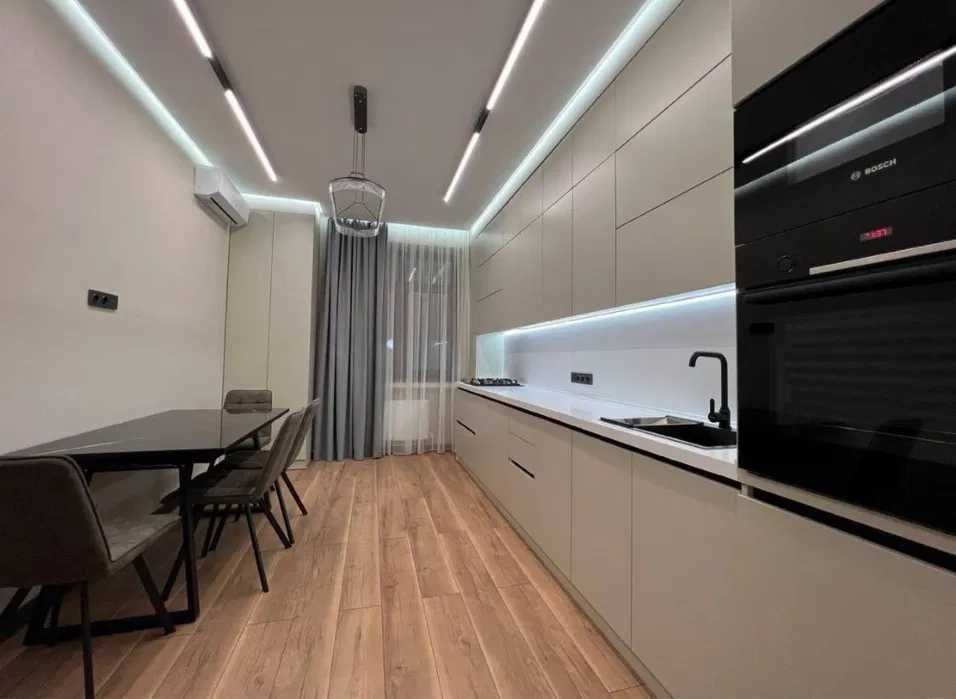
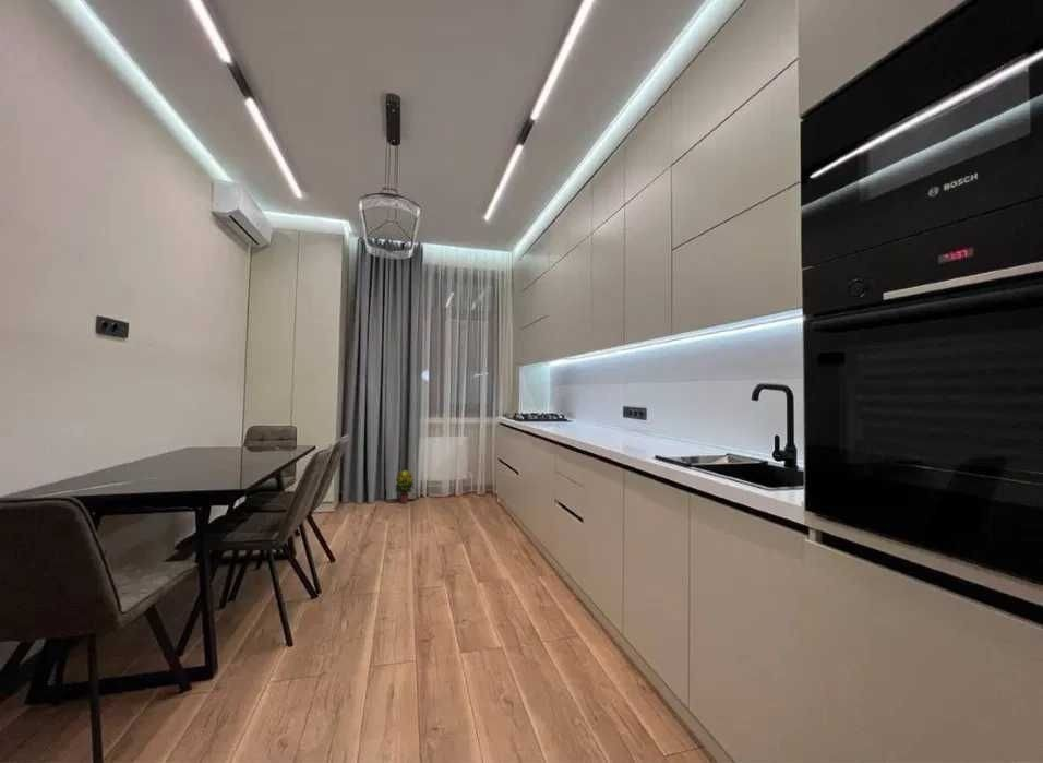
+ potted plant [394,468,416,504]
